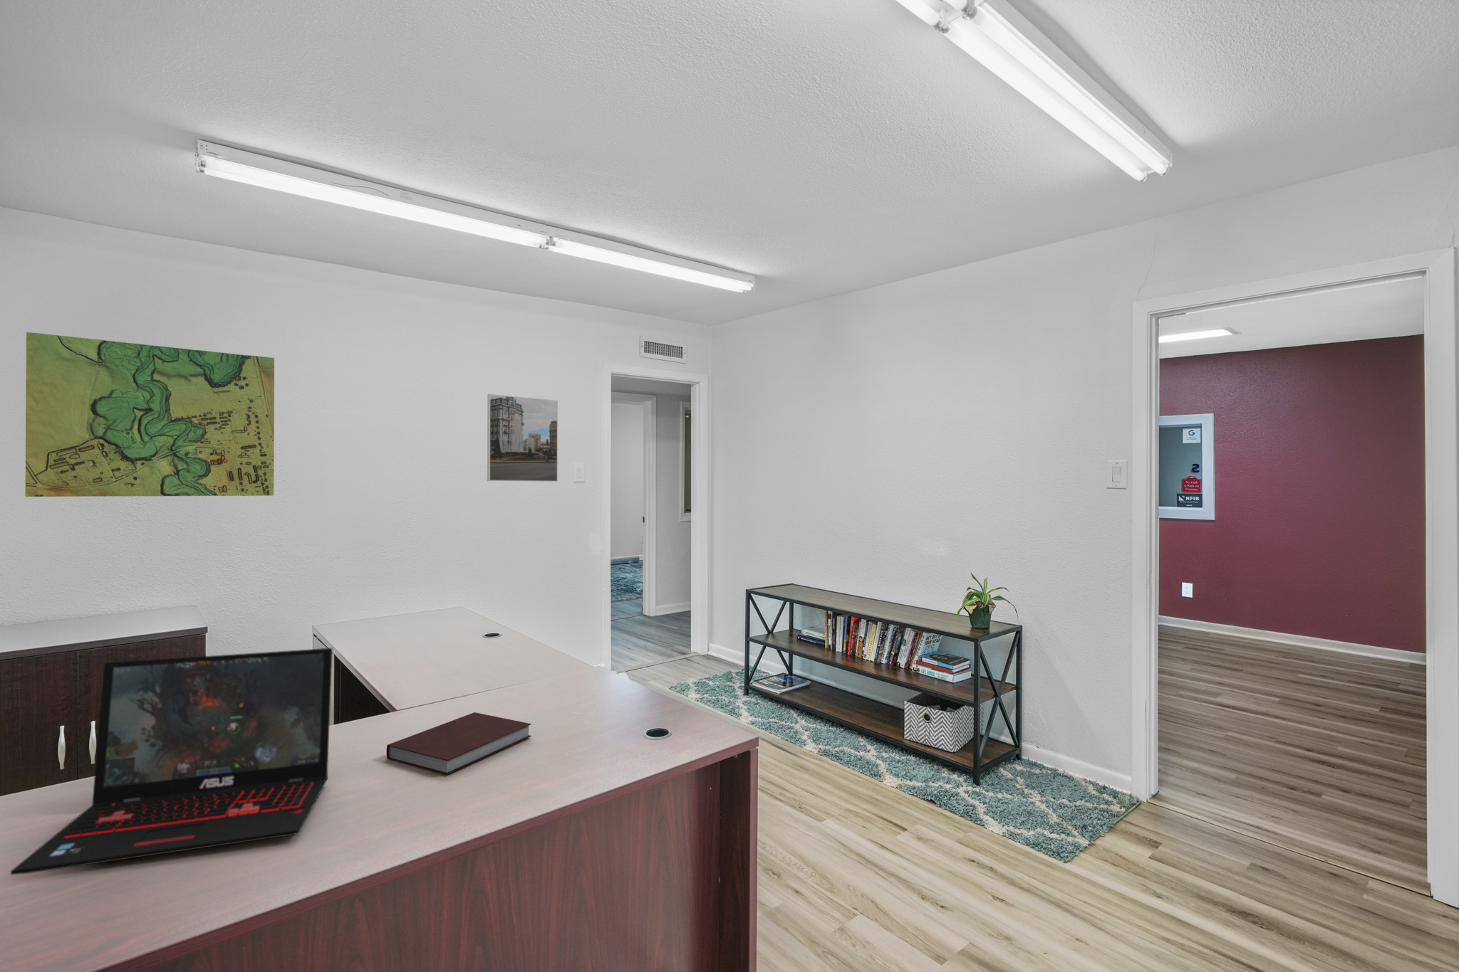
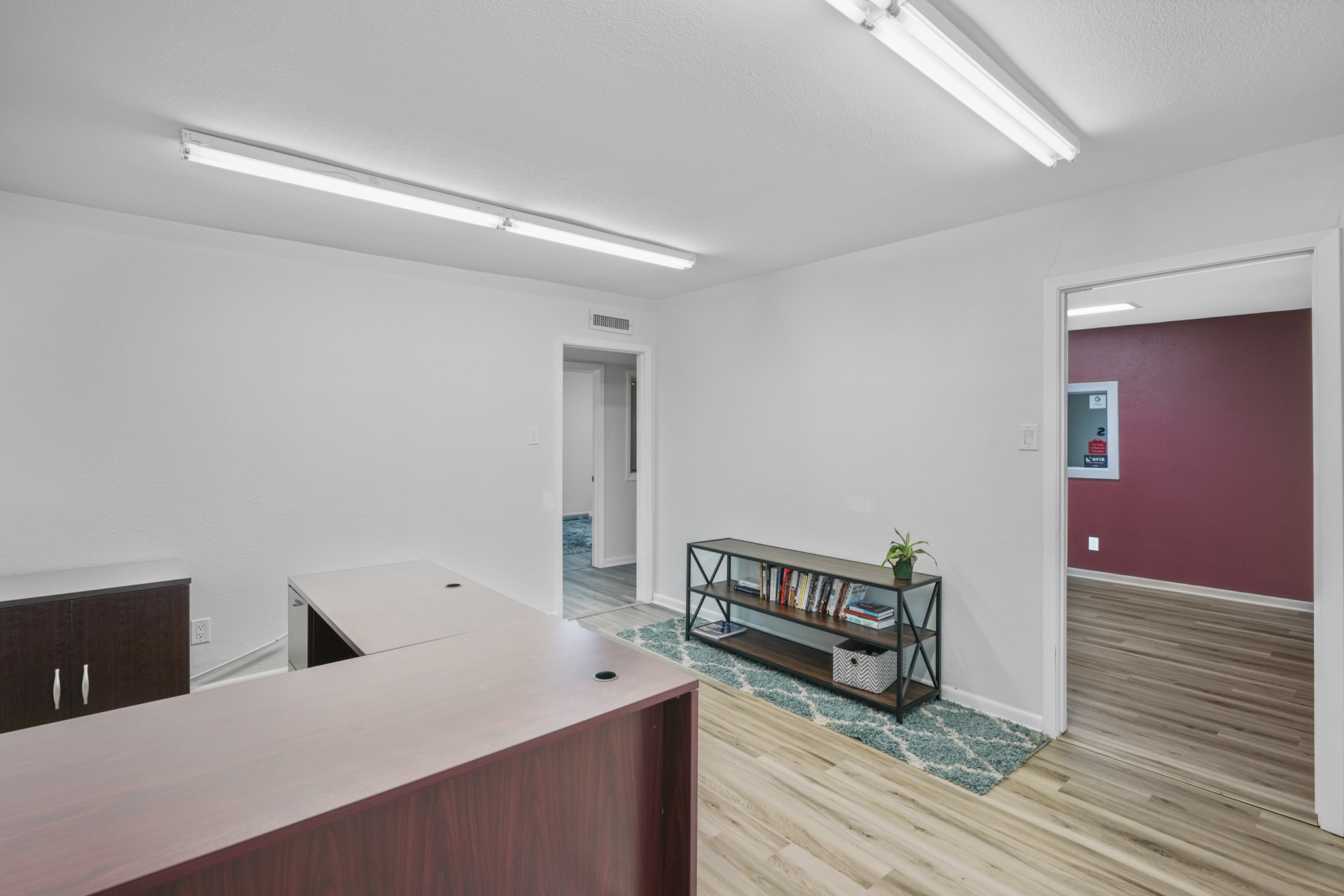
- map [24,332,275,497]
- notebook [385,712,532,776]
- laptop [10,648,333,875]
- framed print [486,394,559,483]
